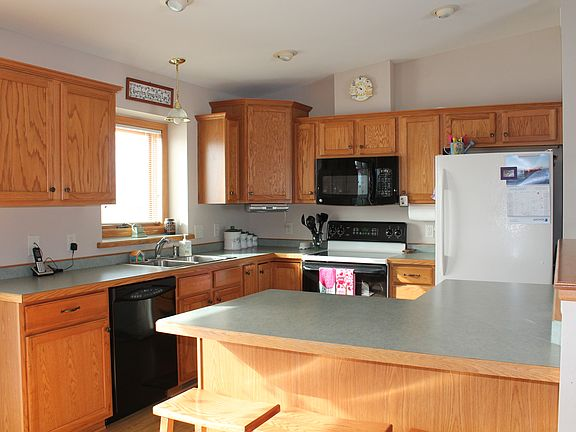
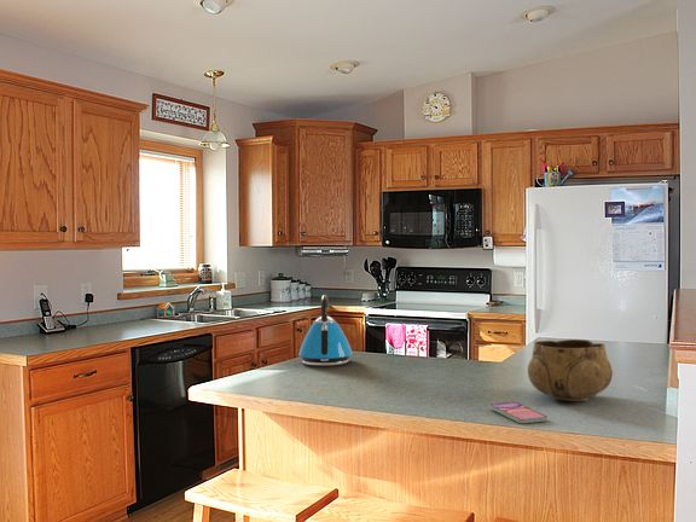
+ smartphone [489,401,549,424]
+ kettle [297,294,354,367]
+ decorative bowl [527,338,614,402]
